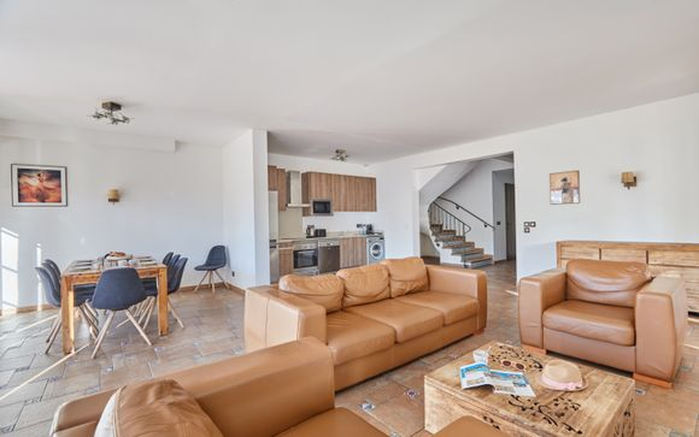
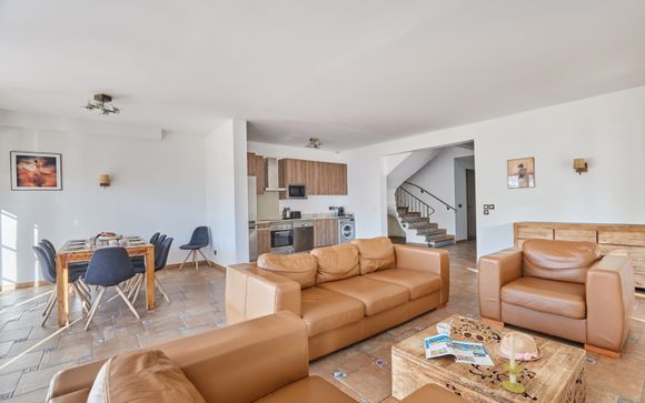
+ candle [500,333,526,394]
